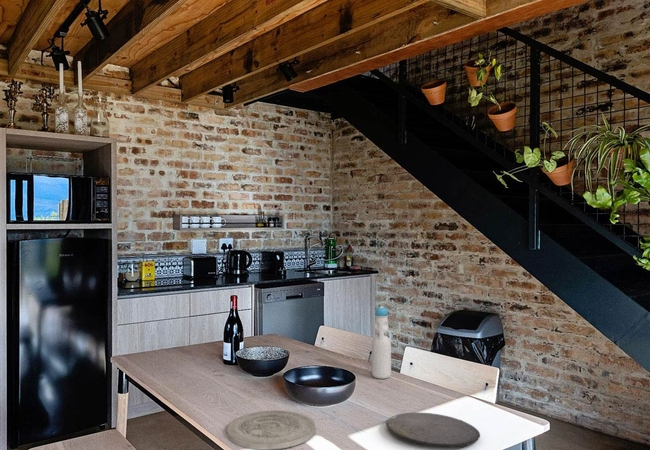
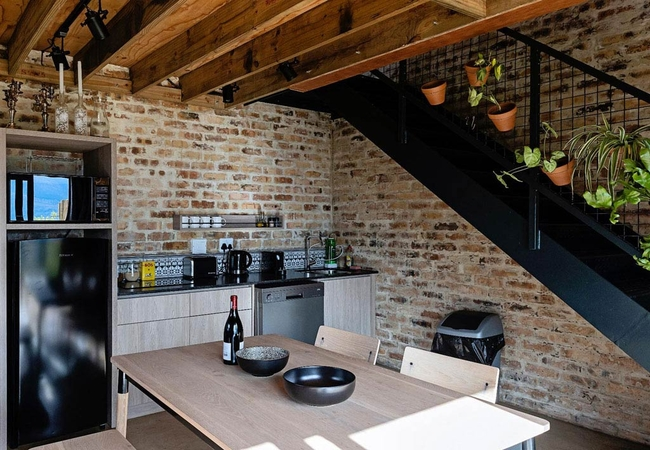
- plate [226,409,316,450]
- bottle [371,305,392,380]
- plate [386,412,481,448]
